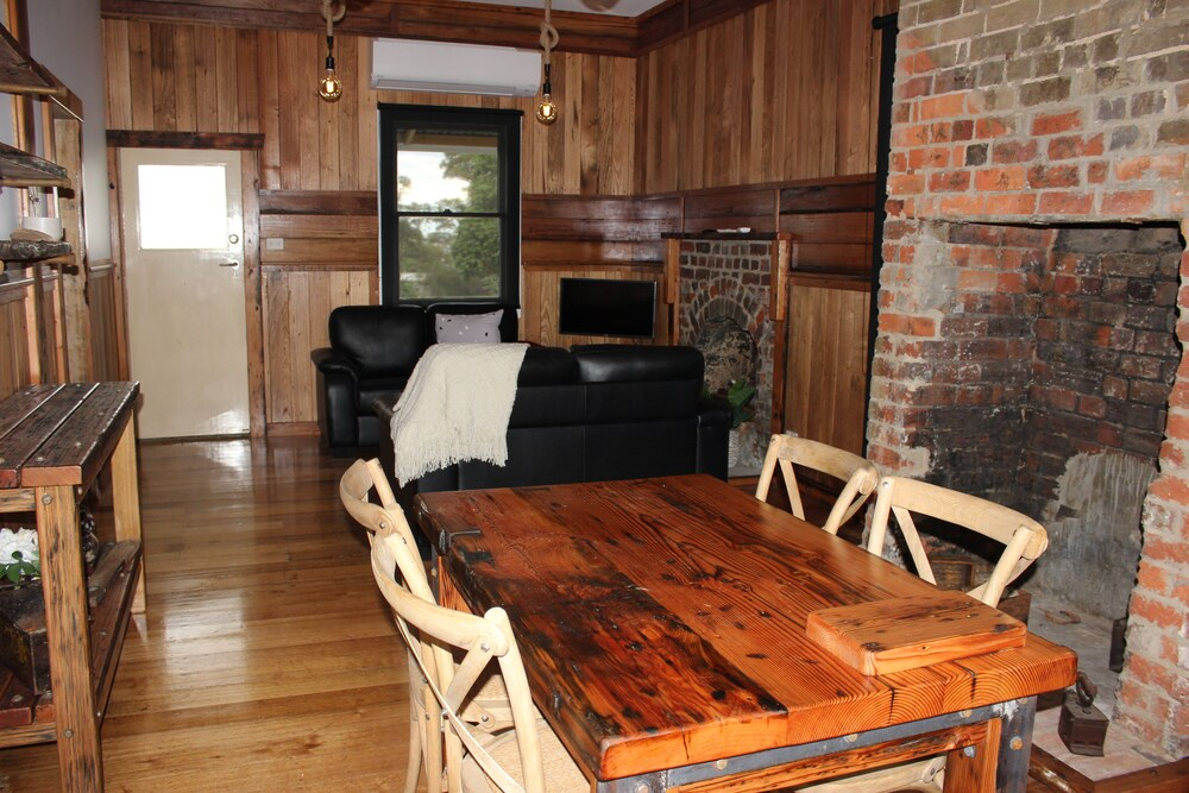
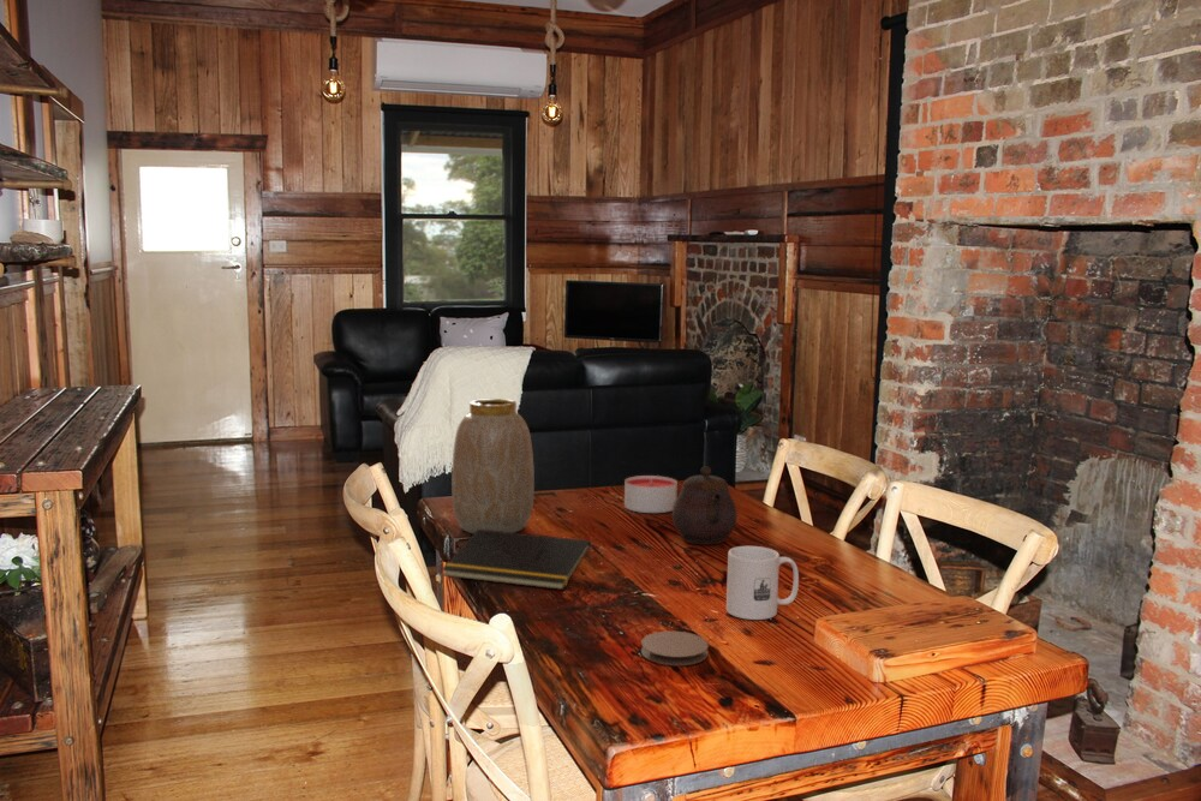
+ coaster [640,630,710,666]
+ mug [725,545,800,621]
+ teapot [671,466,737,546]
+ vase [450,397,536,534]
+ notepad [441,530,592,591]
+ candle [623,474,679,514]
